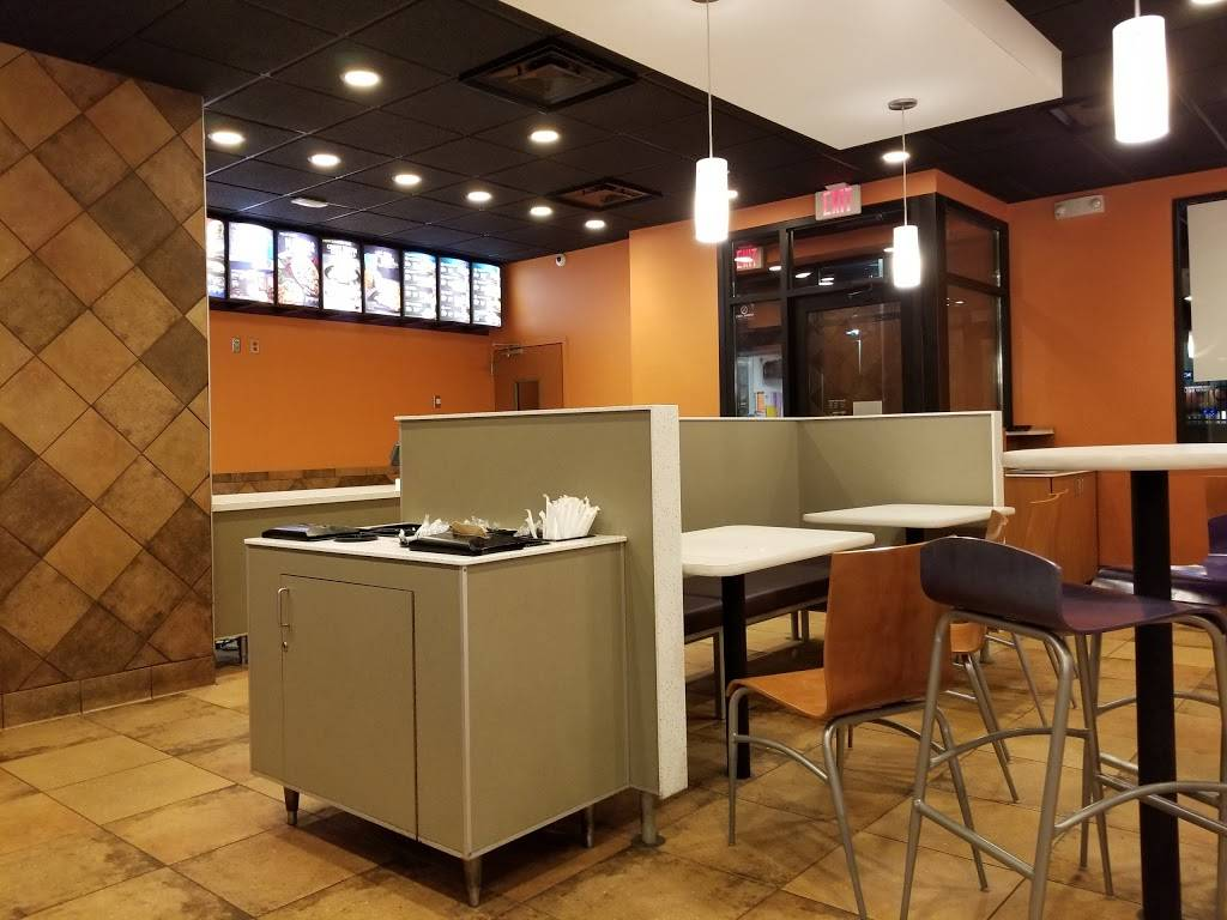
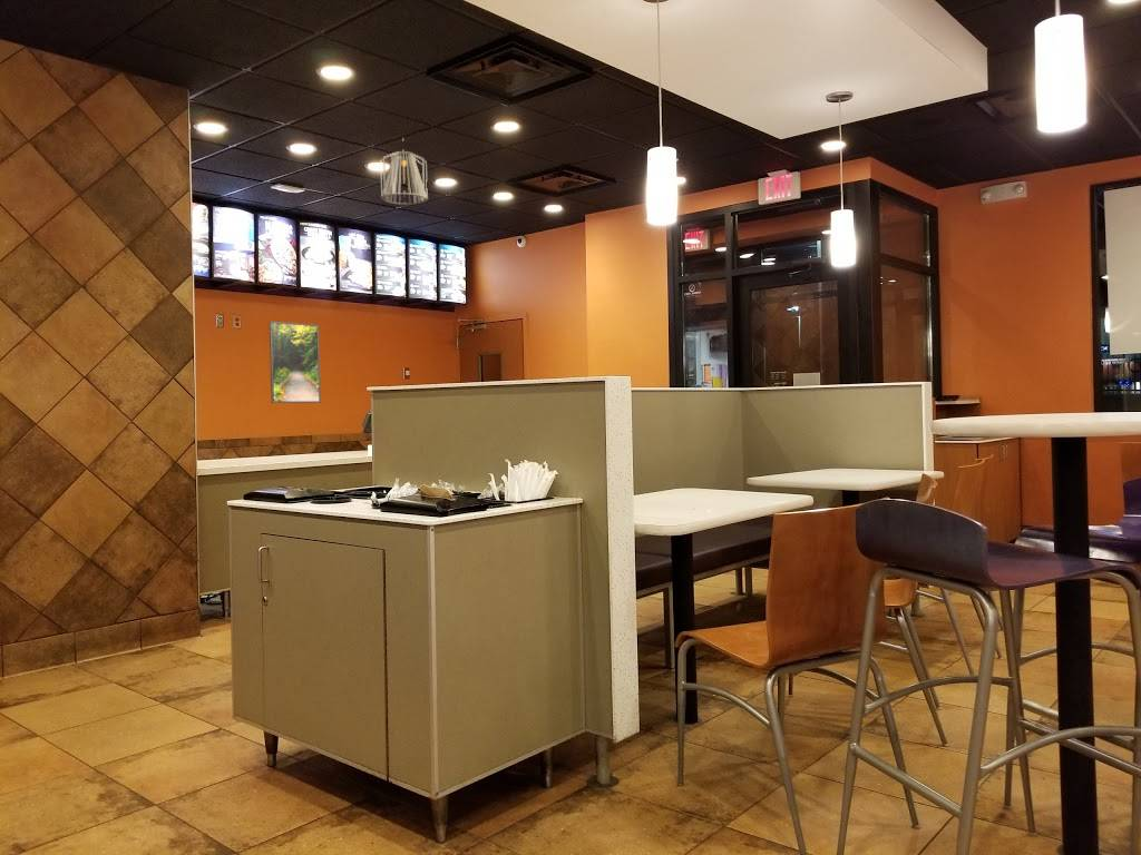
+ pendant light [380,137,429,206]
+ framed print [269,321,322,404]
